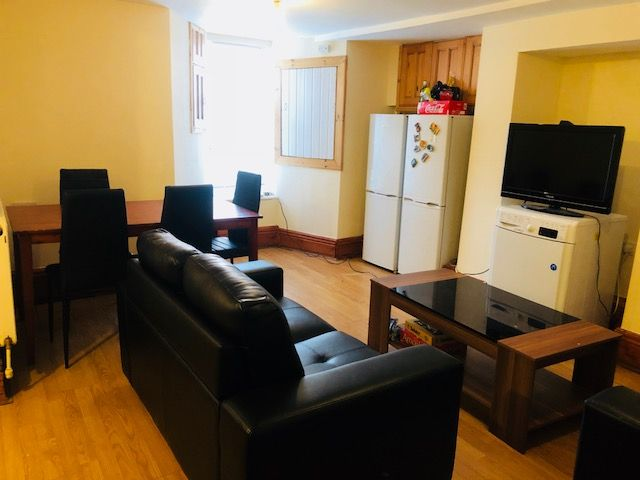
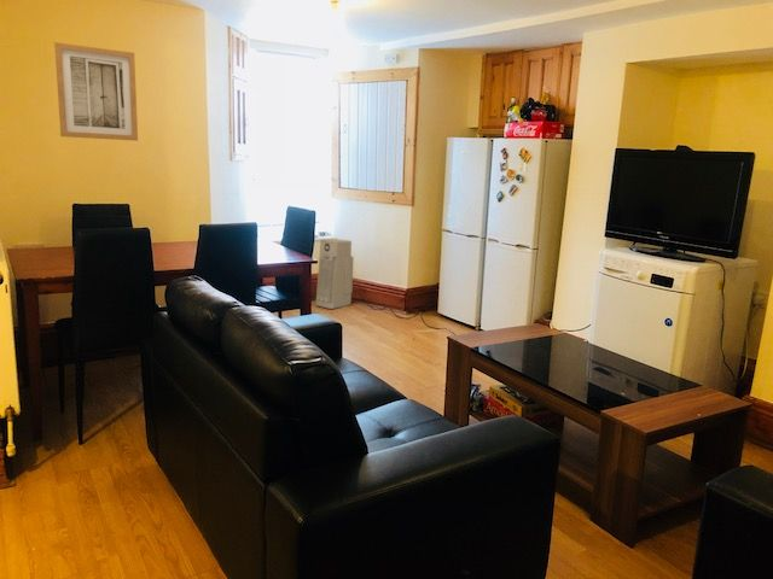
+ air purifier [314,238,355,310]
+ wall art [53,41,139,142]
